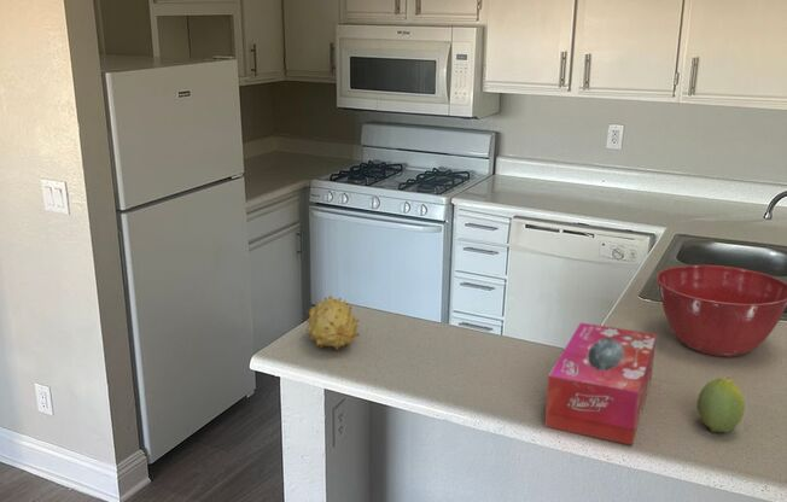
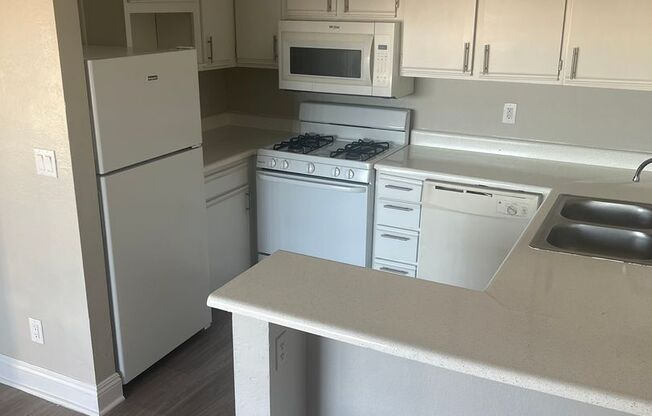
- mixing bowl [655,264,787,357]
- fruit [696,376,746,433]
- fruit [305,294,361,352]
- tissue box [544,321,658,446]
